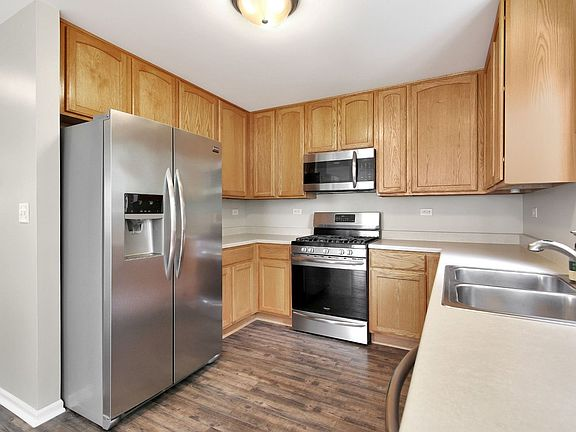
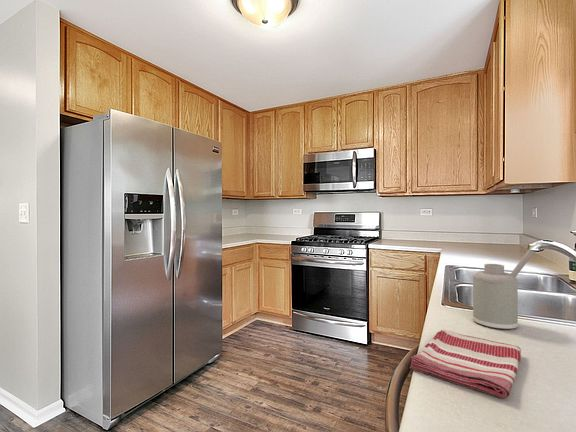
+ soap dispenser [472,248,535,330]
+ dish towel [409,328,522,399]
